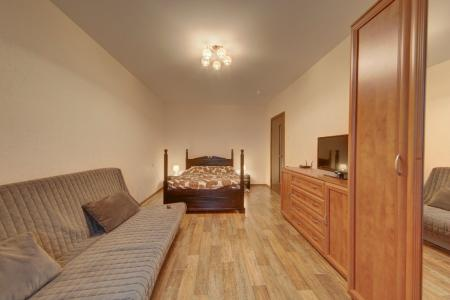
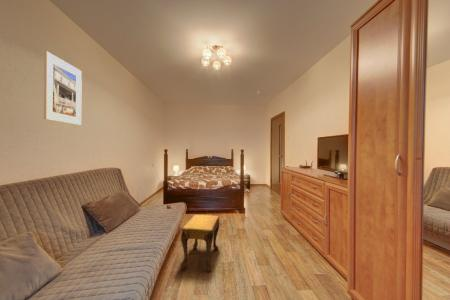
+ footstool [179,214,220,273]
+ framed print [43,50,83,126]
